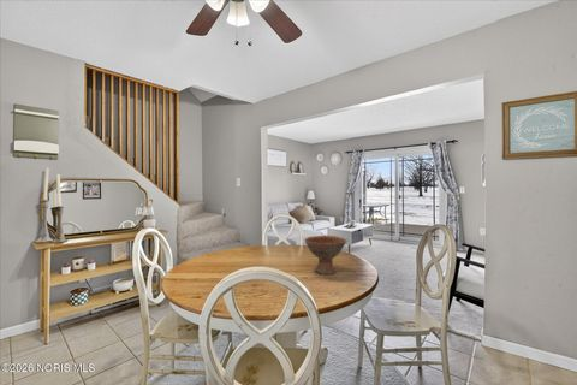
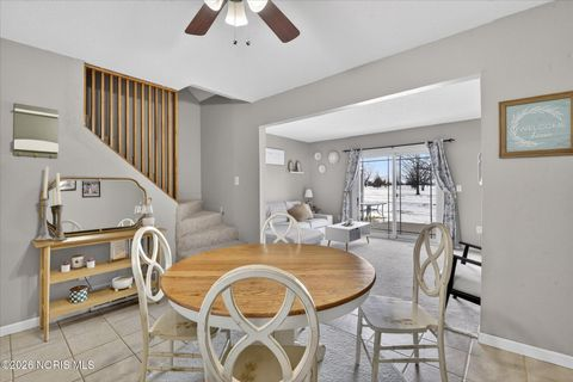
- bowl [303,235,349,276]
